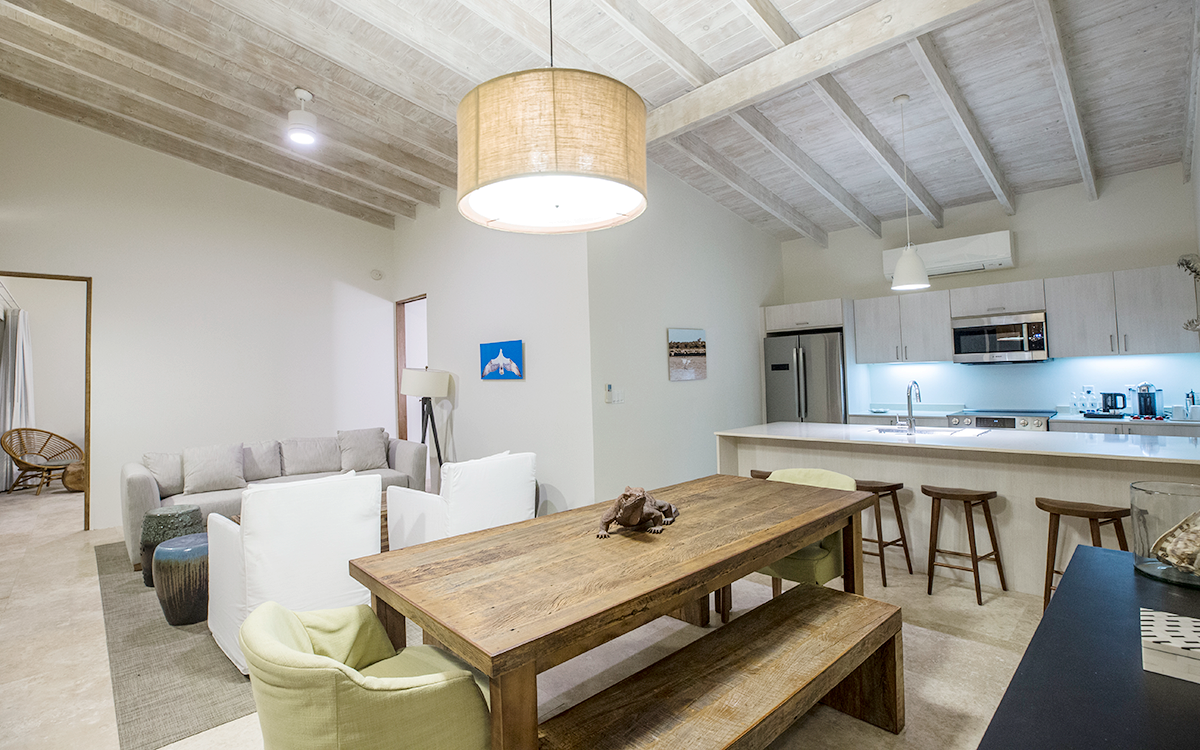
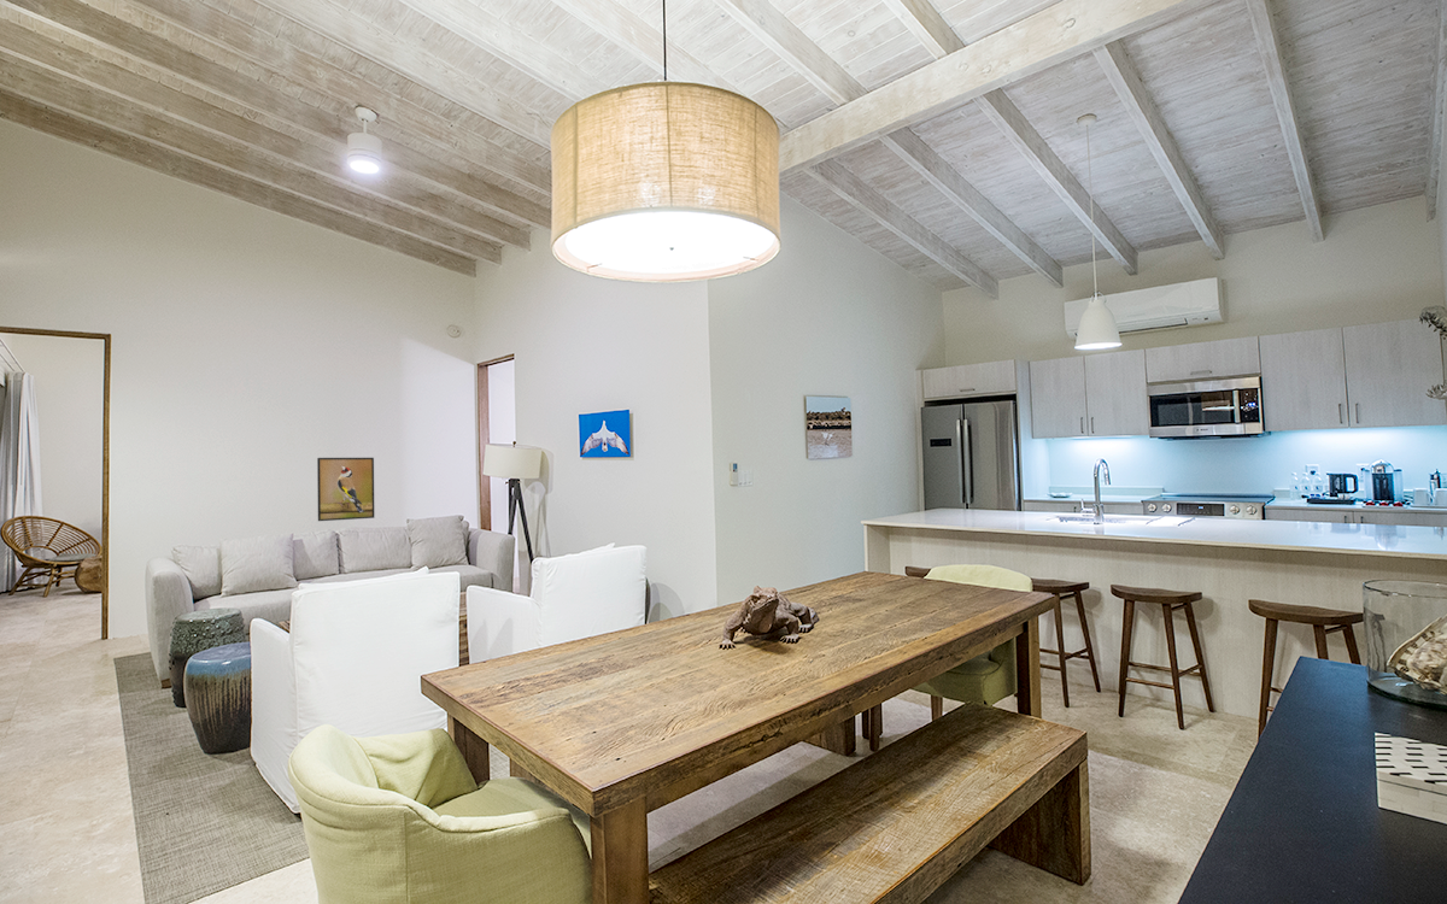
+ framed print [316,457,375,522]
